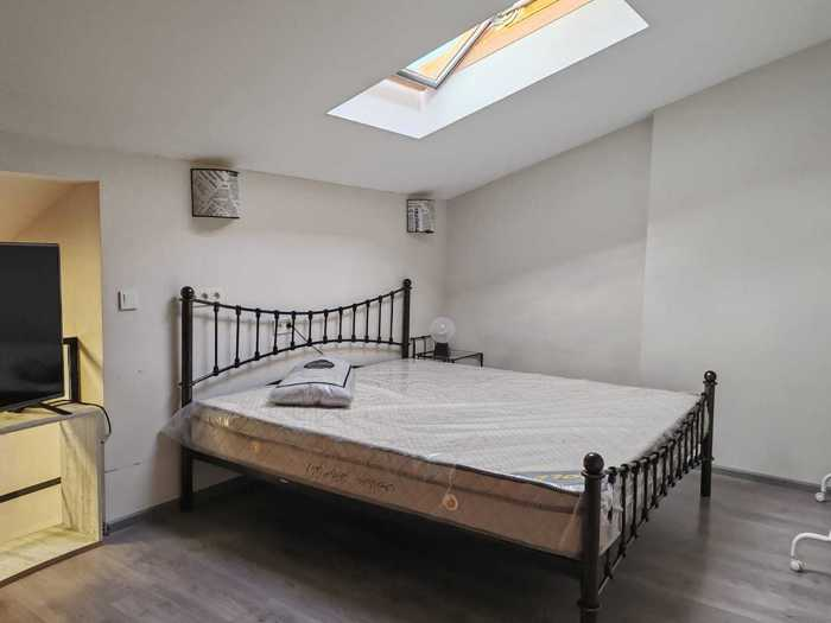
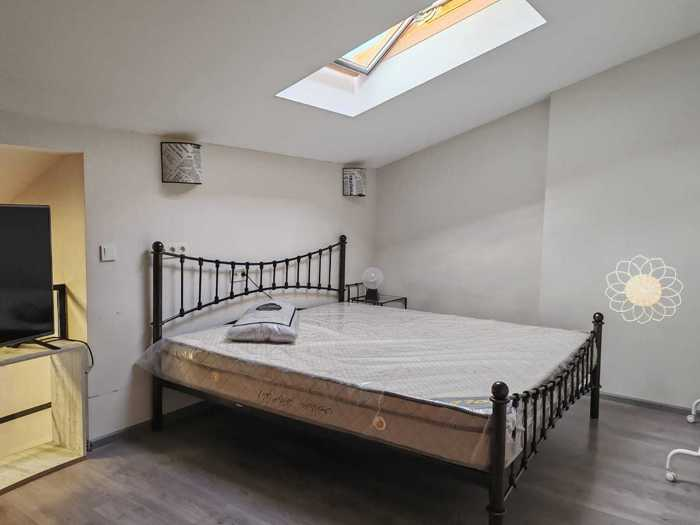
+ decorative wall piece [604,254,685,325]
